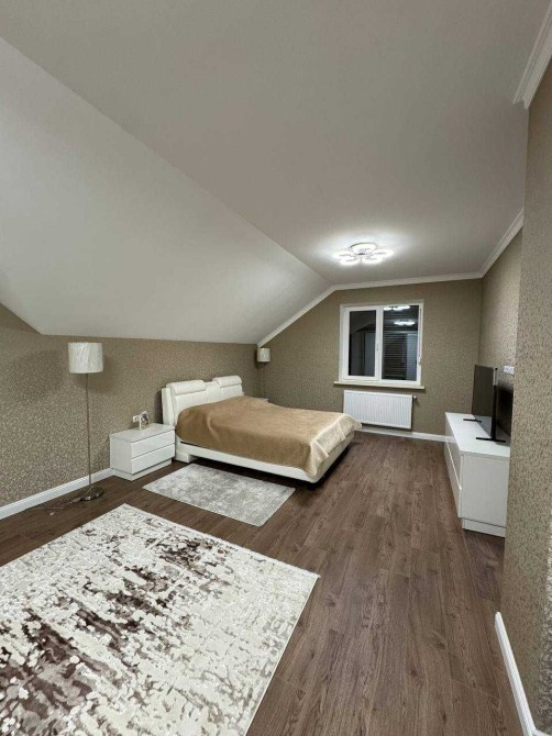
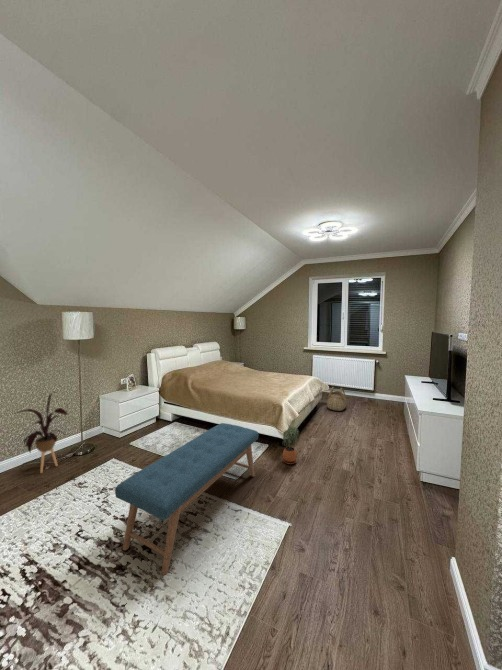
+ potted plant [281,426,301,465]
+ bench [114,422,260,576]
+ basket [326,386,347,412]
+ house plant [15,391,68,474]
